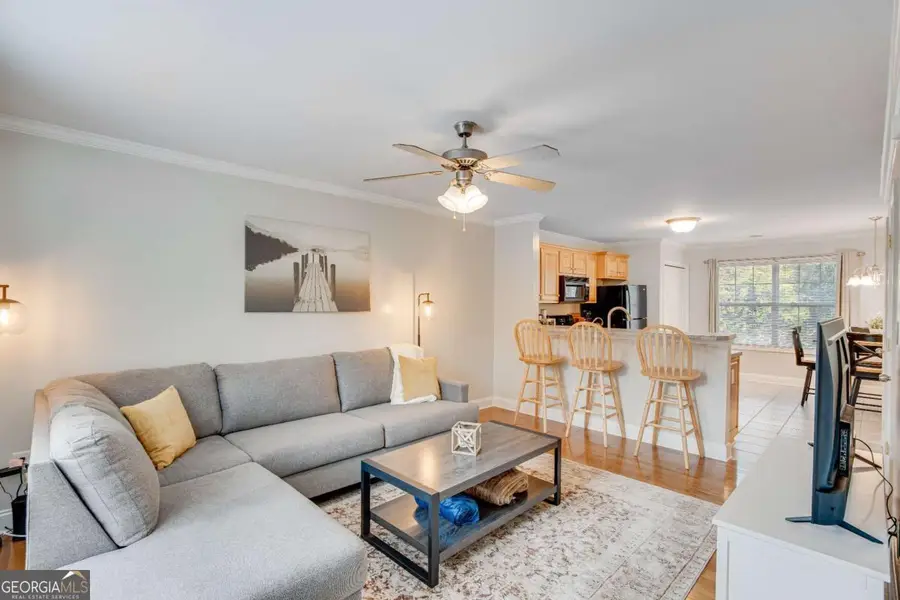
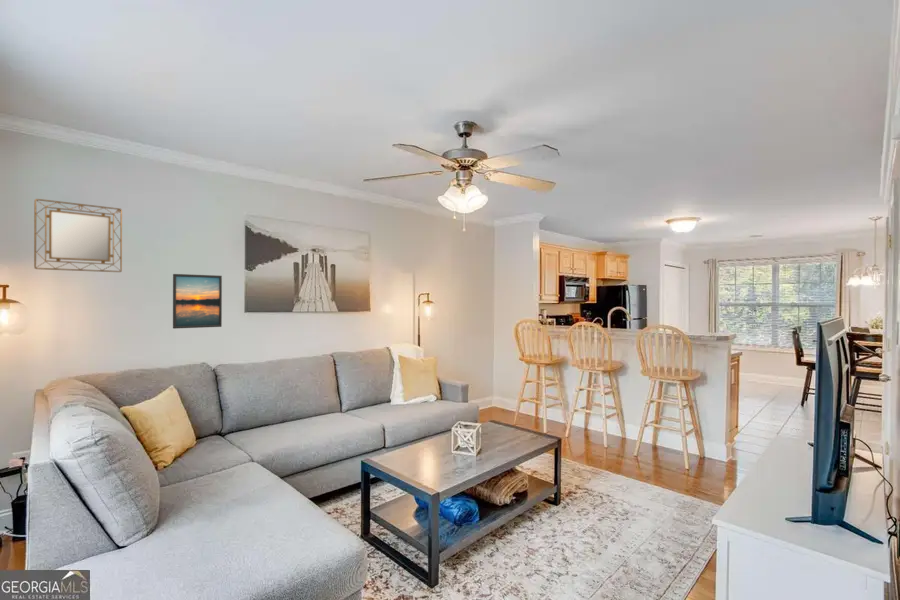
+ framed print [172,273,223,330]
+ home mirror [33,198,123,273]
